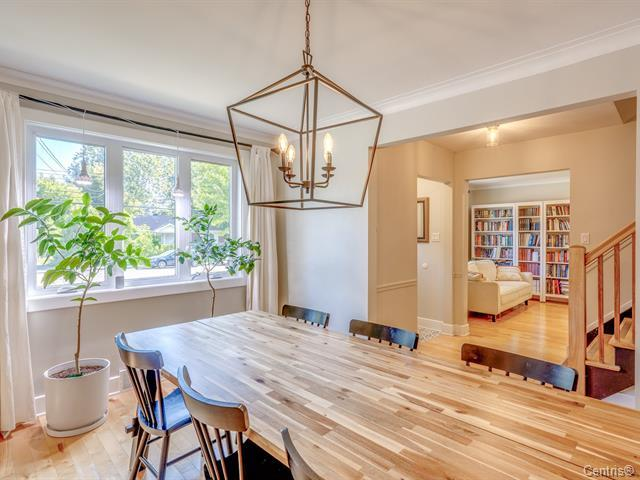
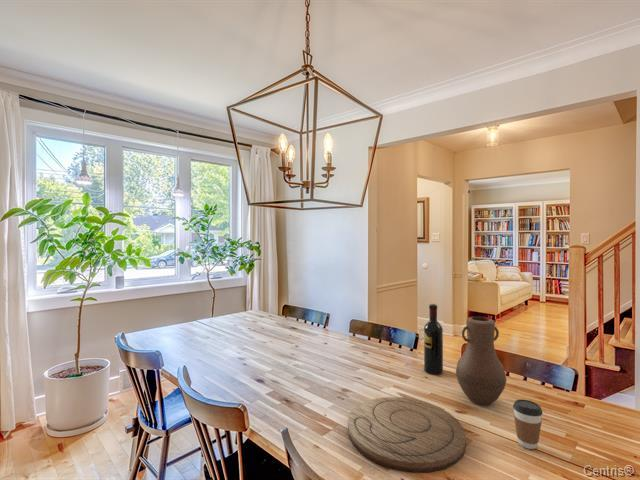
+ coffee cup [512,398,544,450]
+ wine bottle [423,303,444,376]
+ cutting board [347,396,467,474]
+ vase [455,316,508,407]
